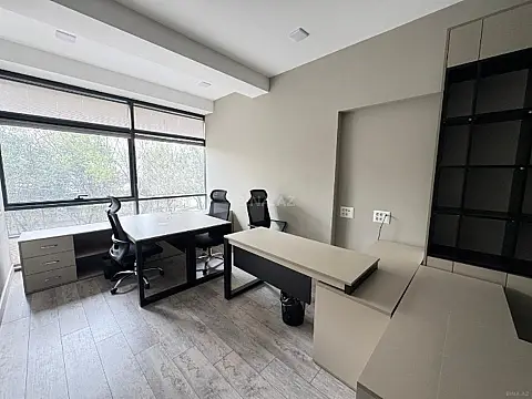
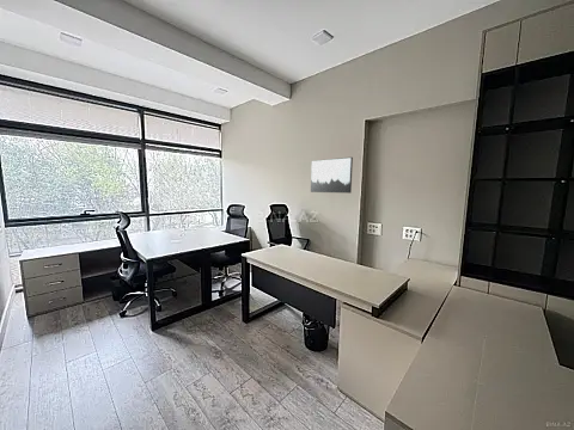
+ wall art [310,156,354,195]
